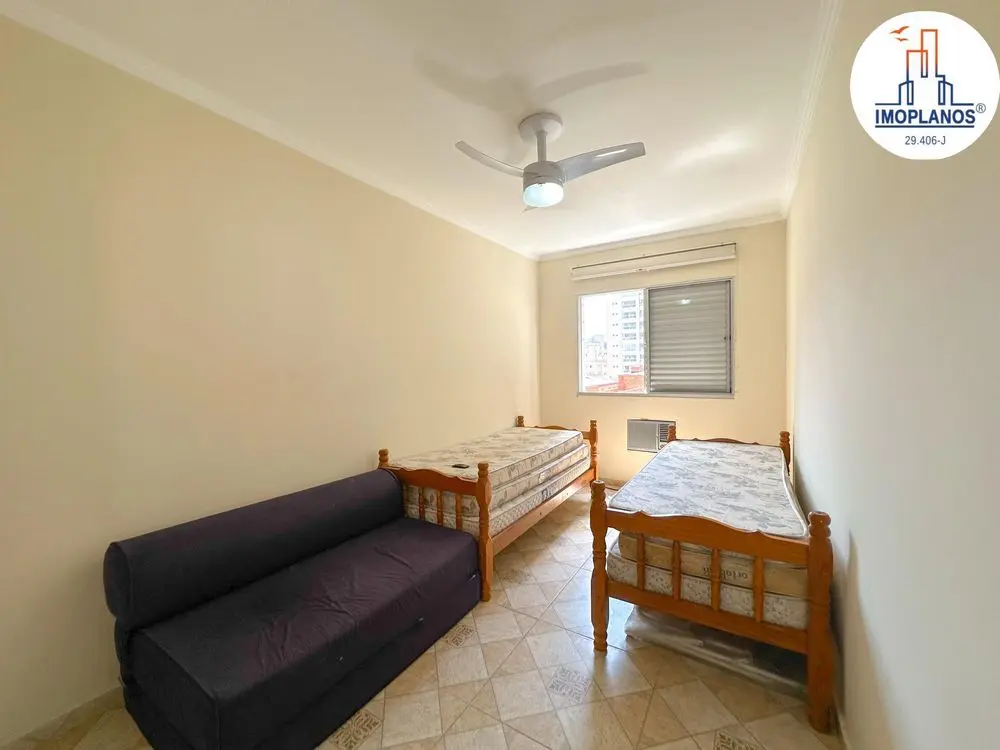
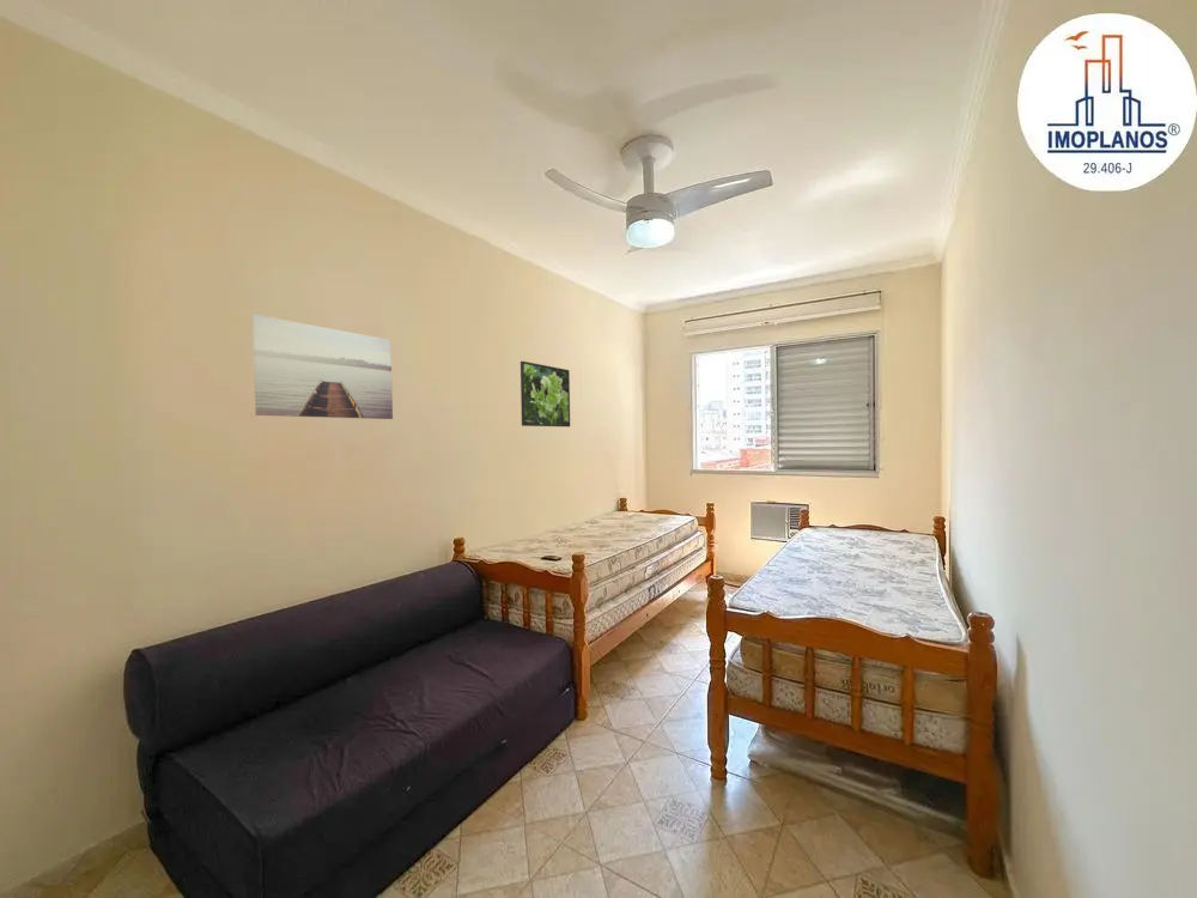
+ wall art [251,314,394,420]
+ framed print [519,360,571,427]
